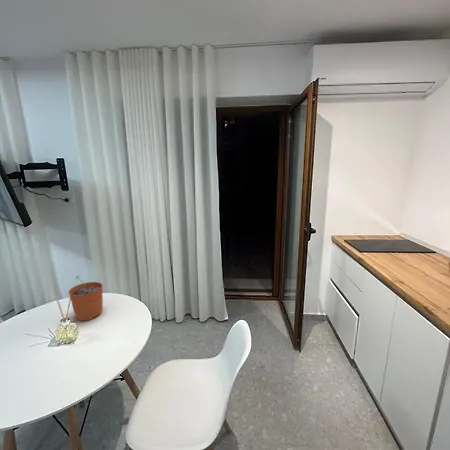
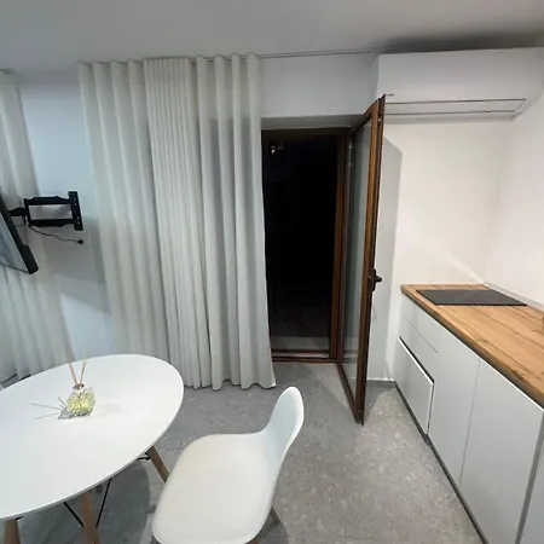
- plant pot [68,275,104,322]
